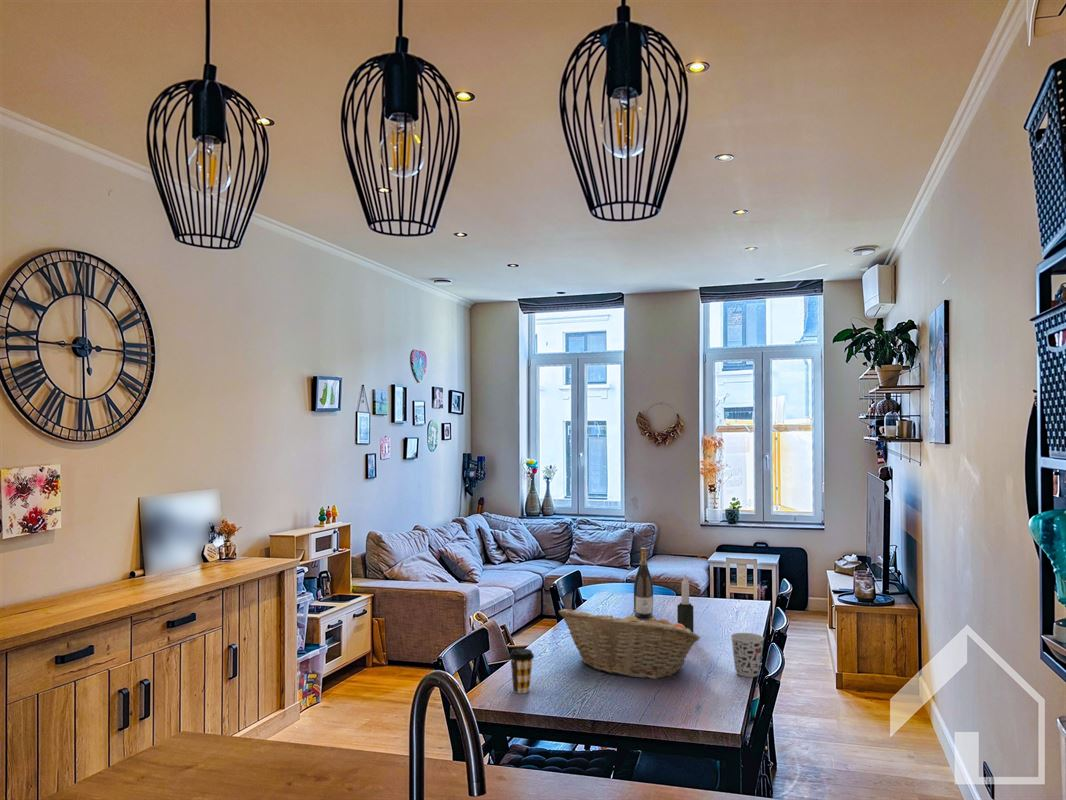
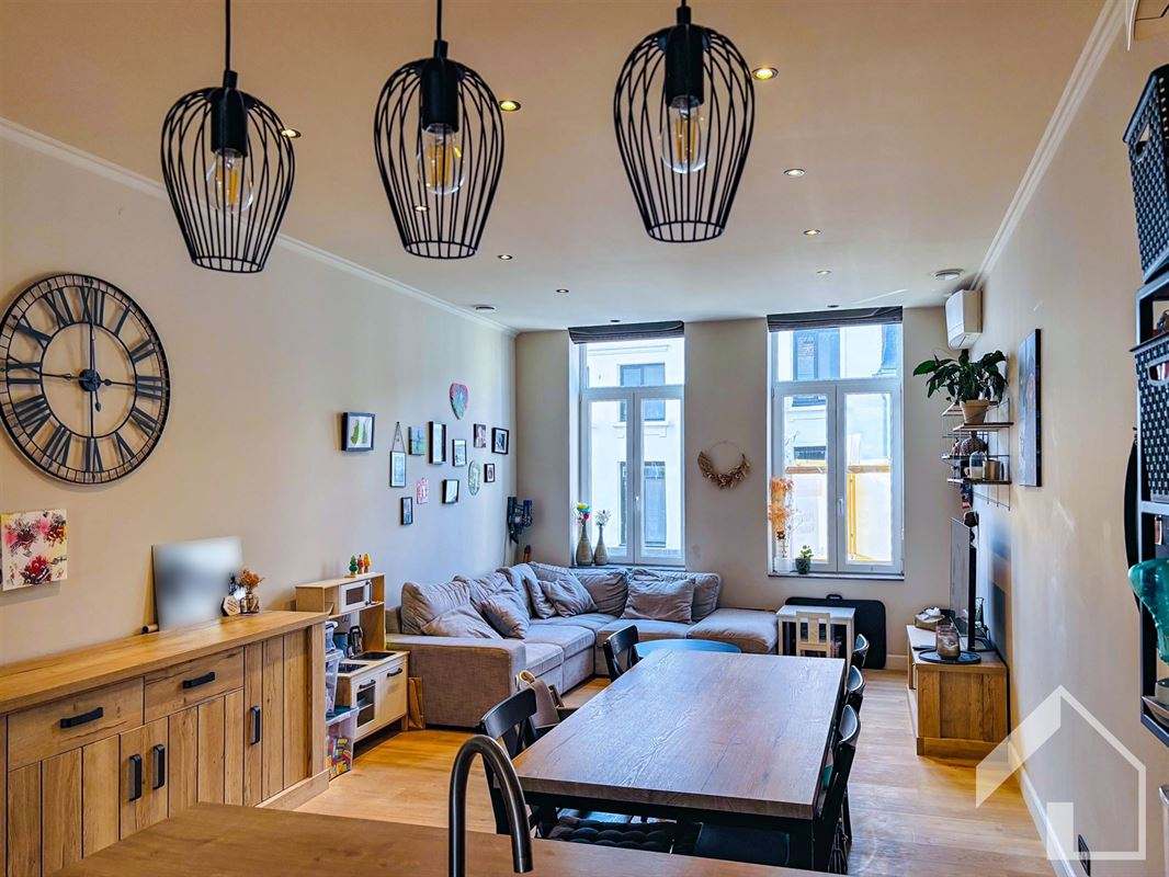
- coffee cup [508,648,535,694]
- cup [730,632,765,678]
- candle [676,573,694,633]
- wine bottle [633,547,654,619]
- fruit basket [558,608,702,680]
